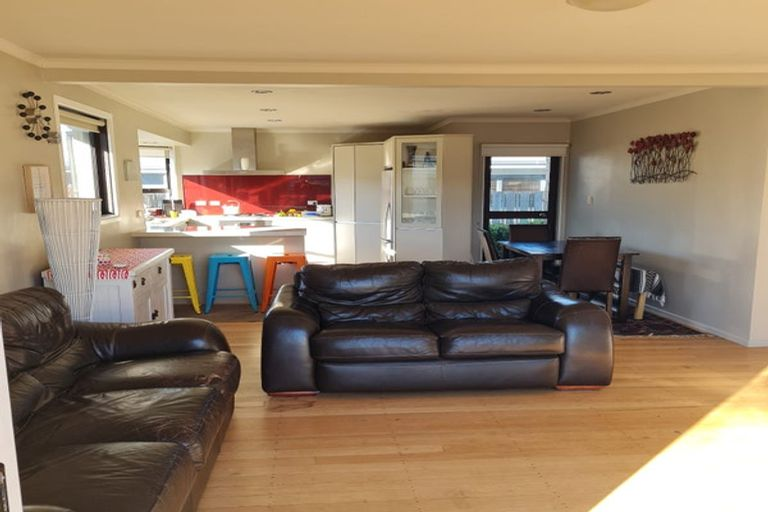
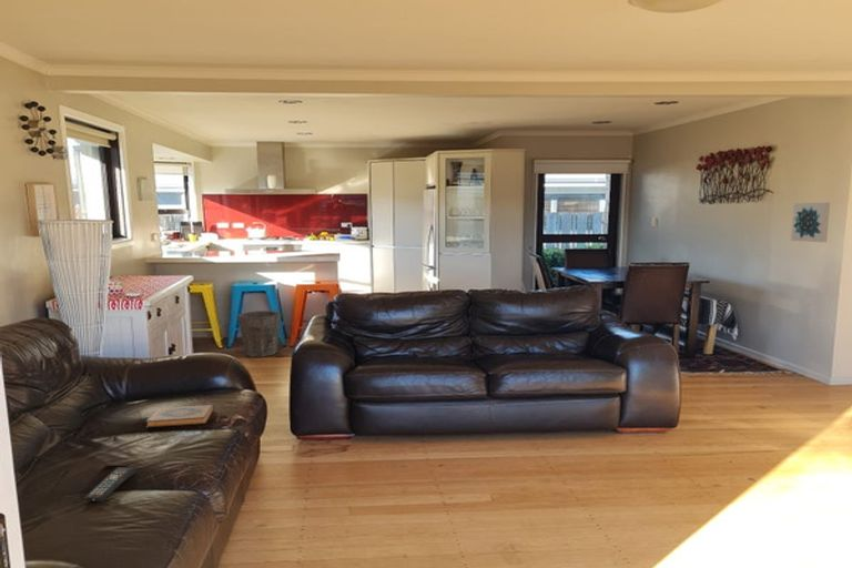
+ hardback book [144,404,215,429]
+ remote control [83,466,138,503]
+ waste bin [236,310,282,358]
+ wall art [790,202,831,243]
